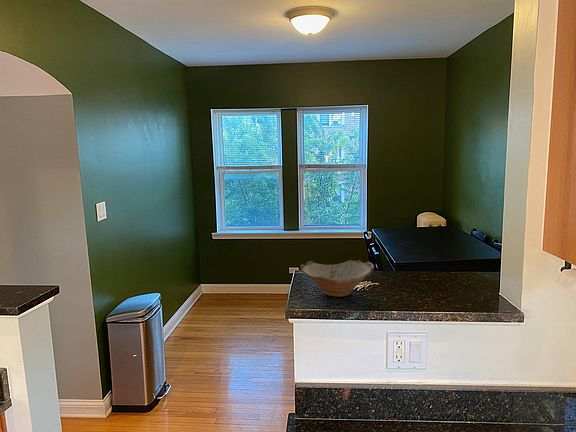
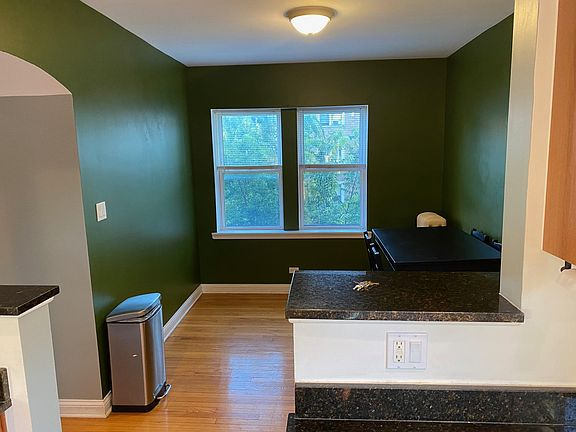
- ceramic bowl [299,259,375,298]
